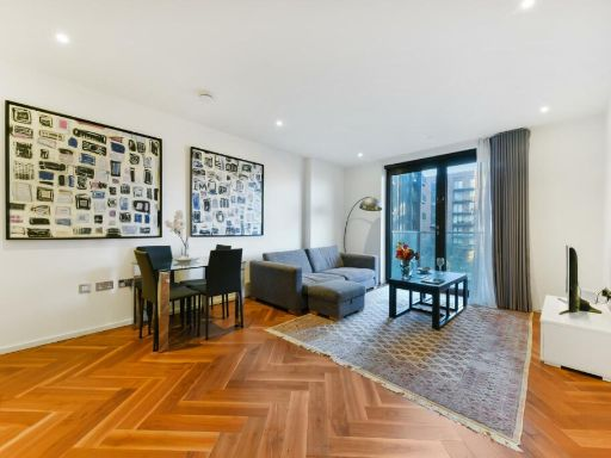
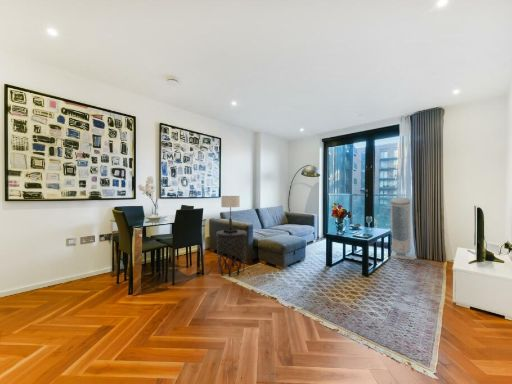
+ air purifier [386,197,417,261]
+ table lamp [220,195,241,233]
+ side table [215,229,248,278]
